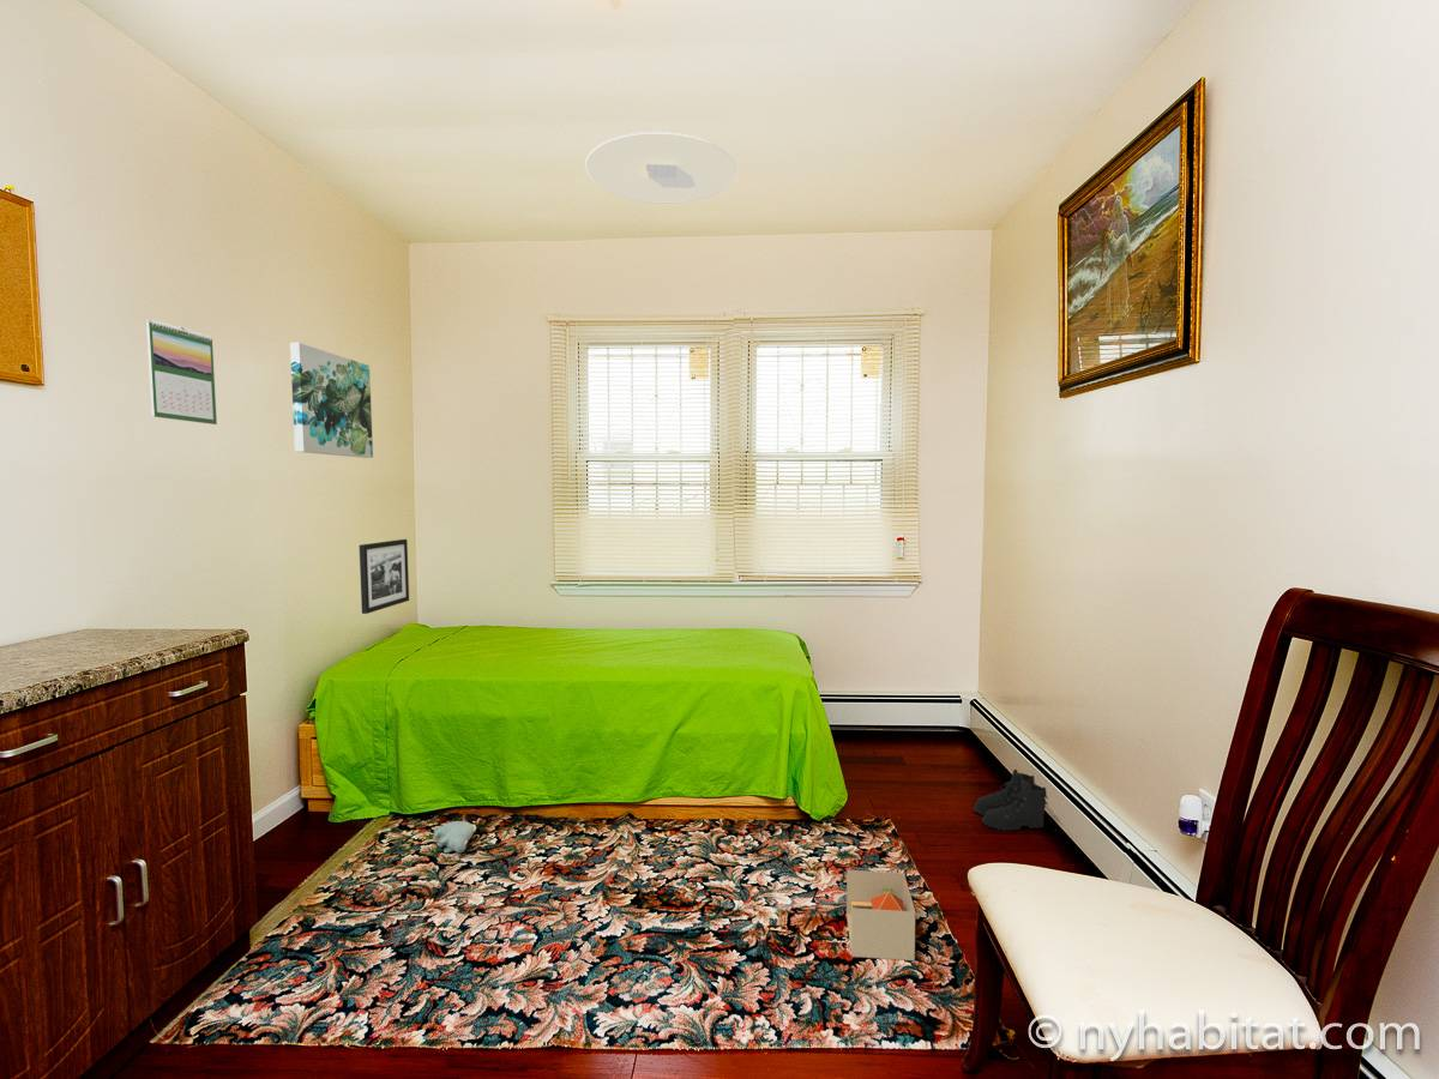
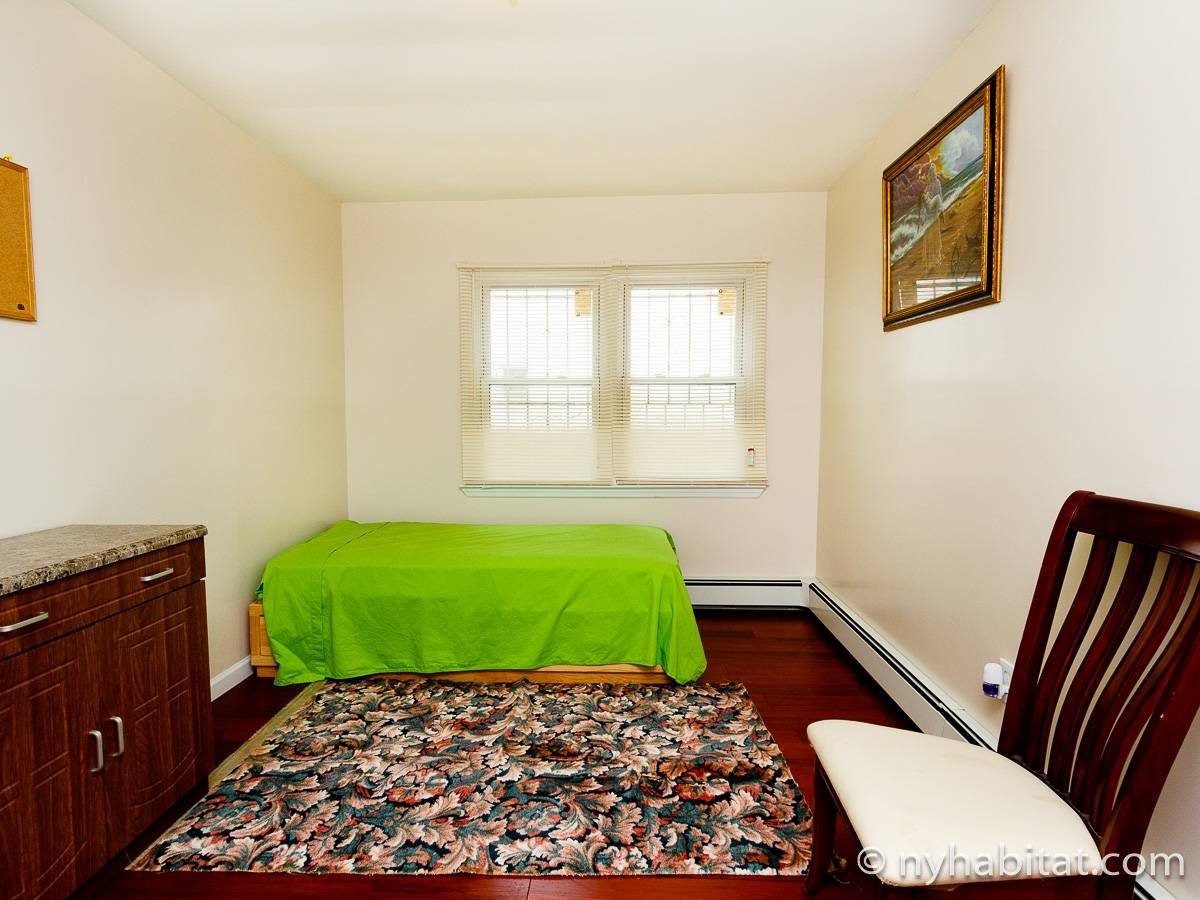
- plush toy [433,820,477,855]
- cardboard box [845,869,916,962]
- ceiling light [584,131,737,205]
- boots [973,768,1049,832]
- wall art [289,342,374,459]
- picture frame [359,538,410,615]
- calendar [145,318,218,426]
